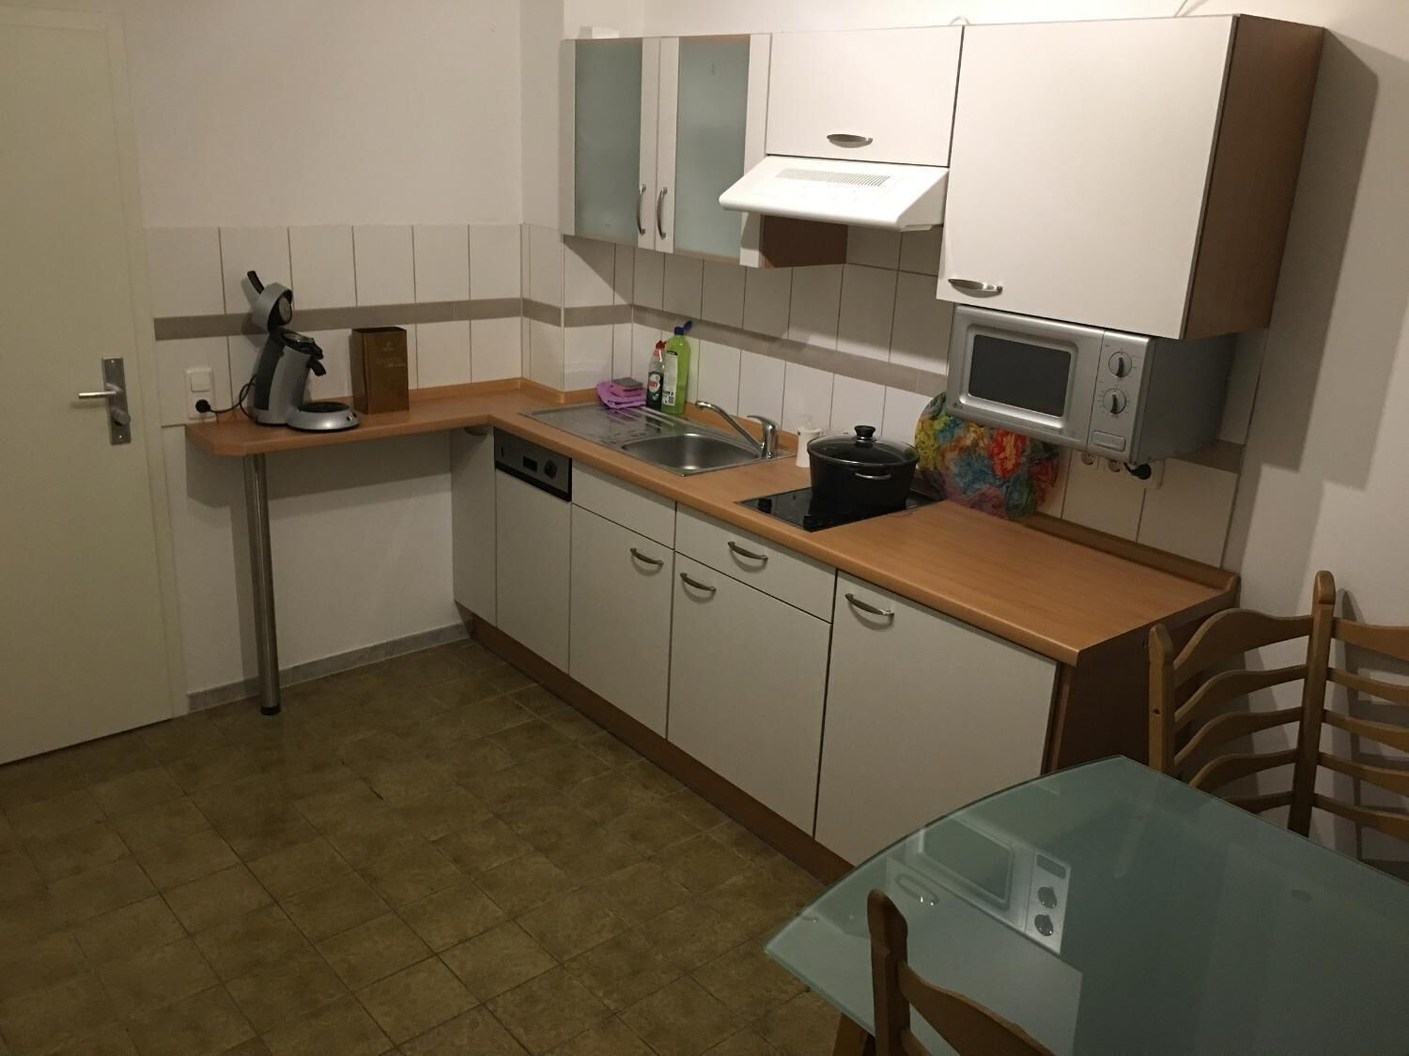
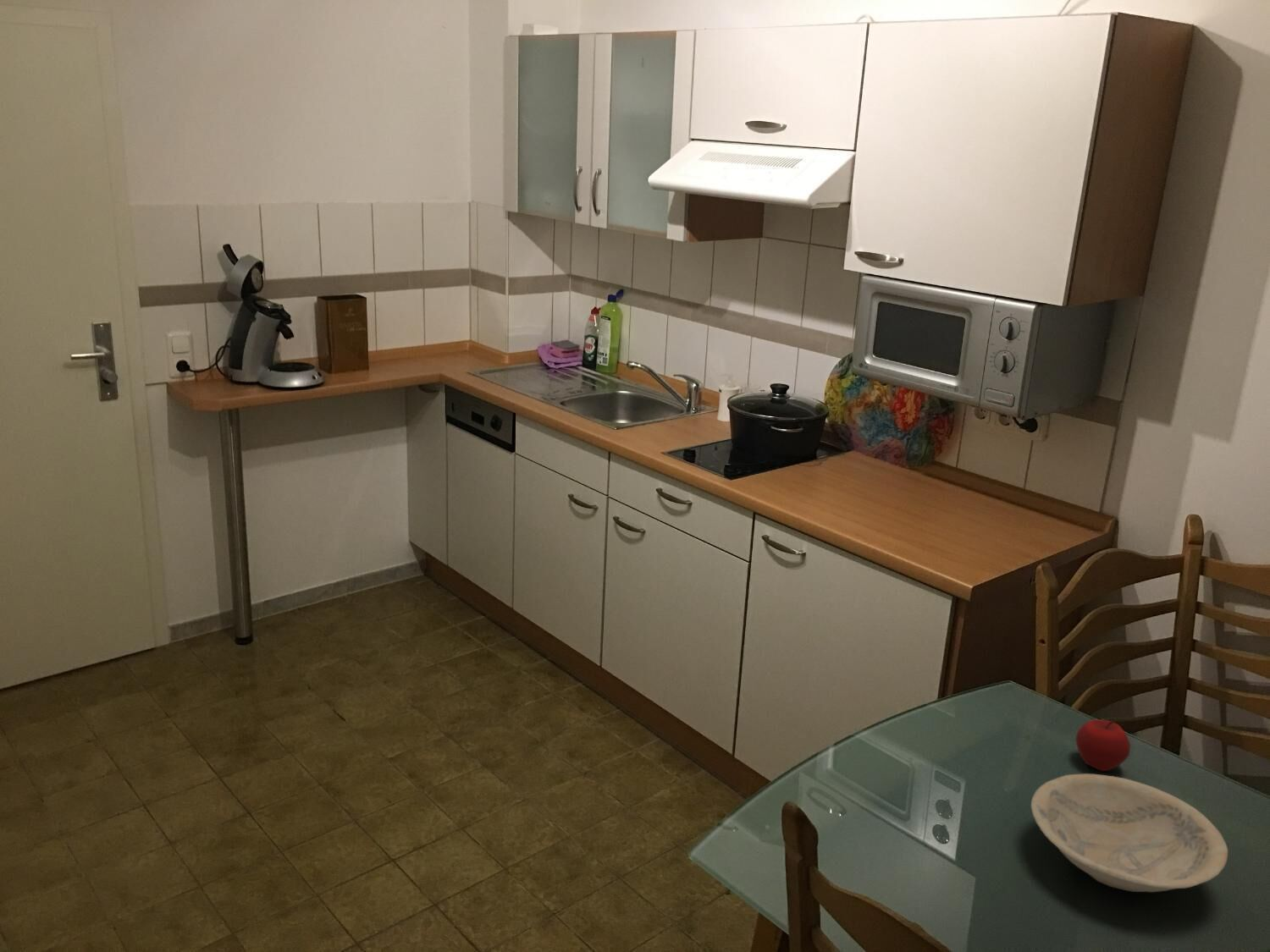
+ bowl [1030,773,1229,893]
+ apple [1075,718,1131,772]
